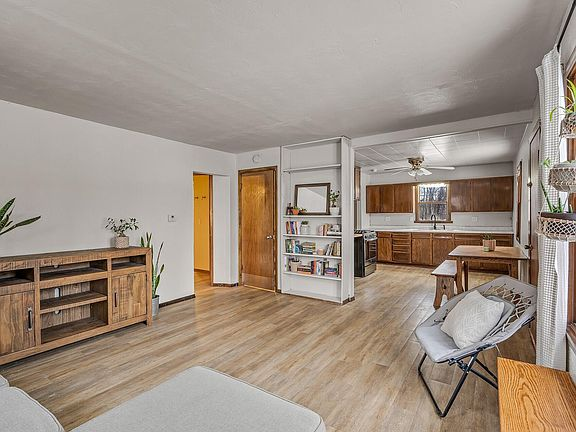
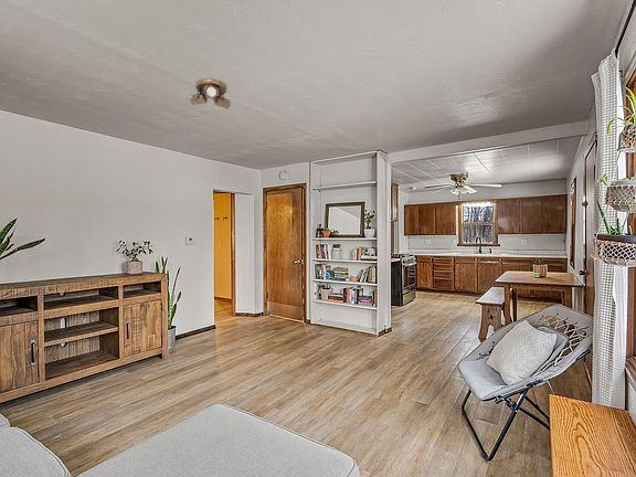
+ ceiling light [189,77,232,109]
